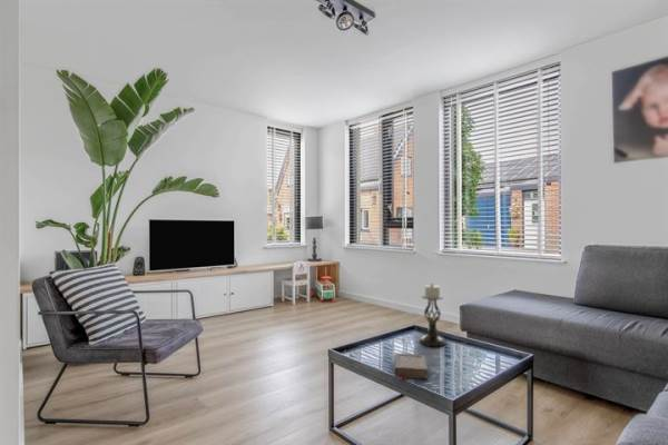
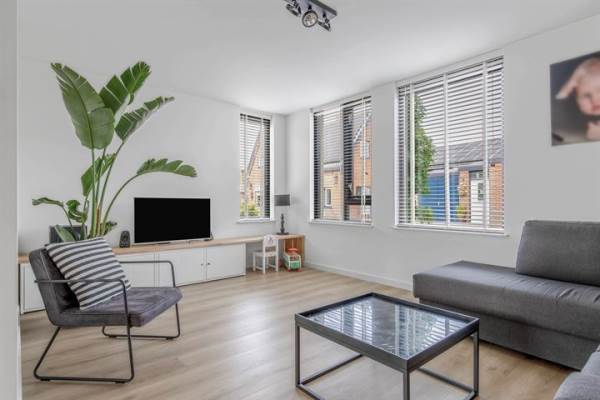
- book [393,353,429,383]
- candle holder [419,283,446,347]
